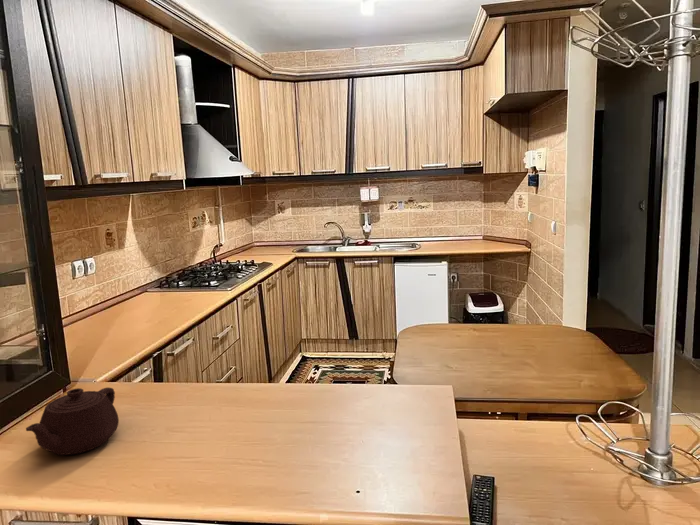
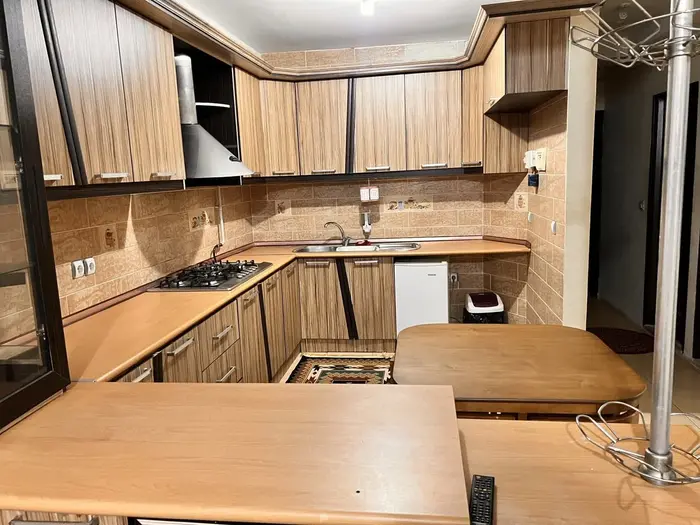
- teapot [25,387,120,456]
